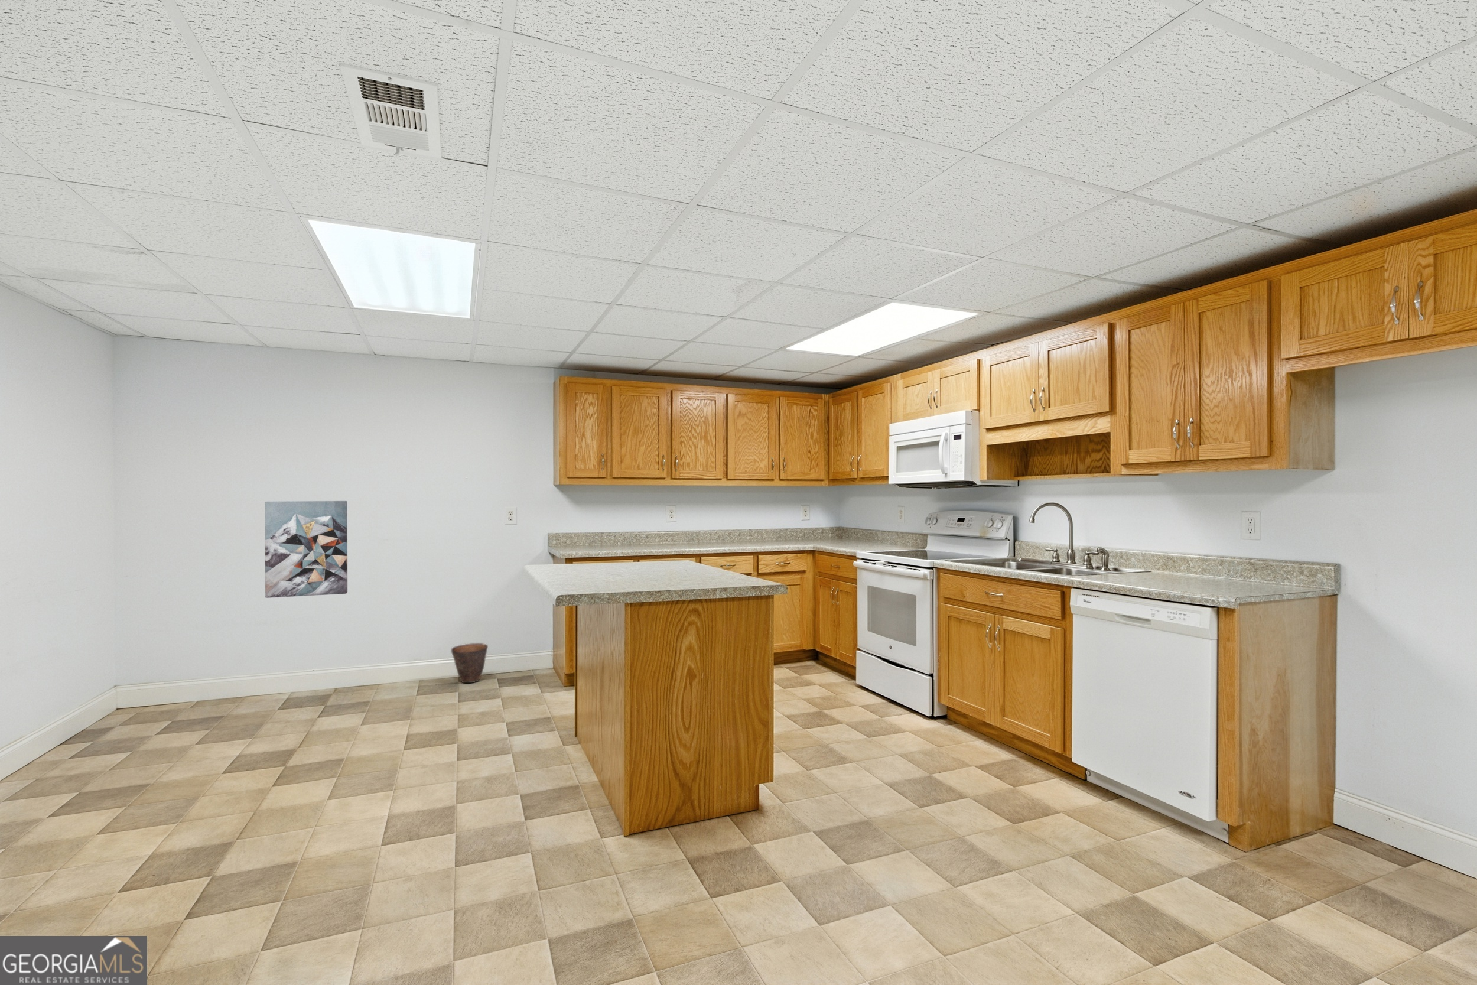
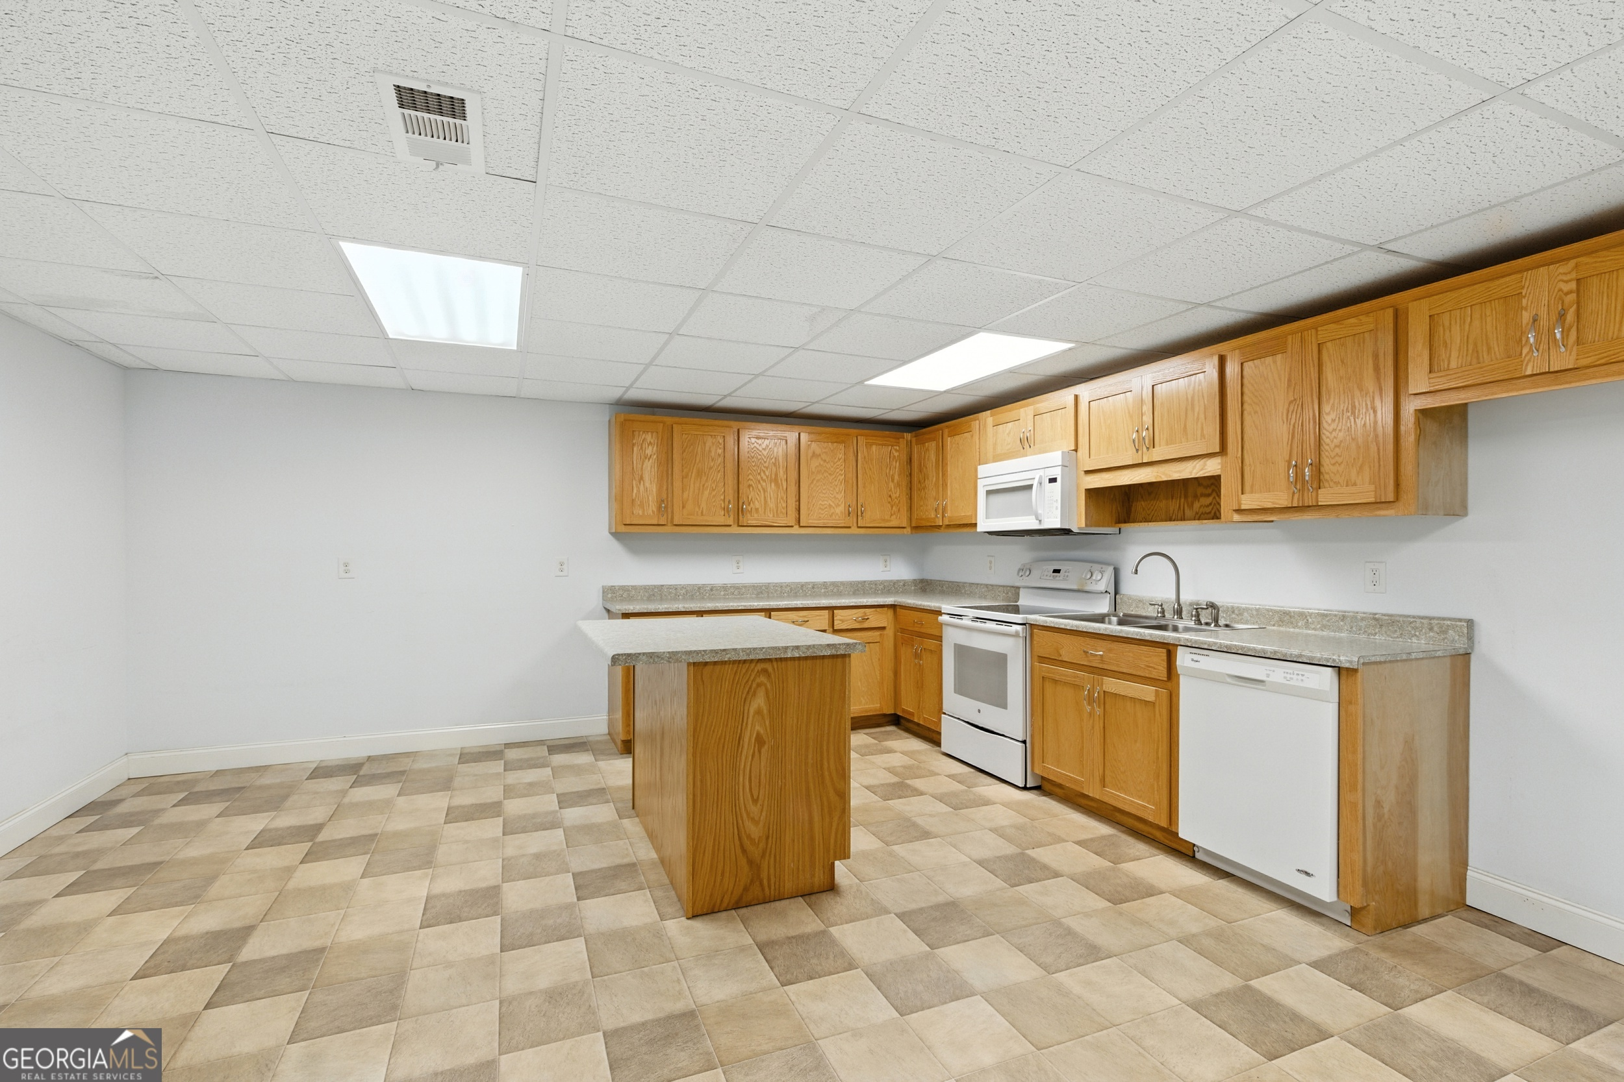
- wall art [264,500,348,598]
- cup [451,643,489,684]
